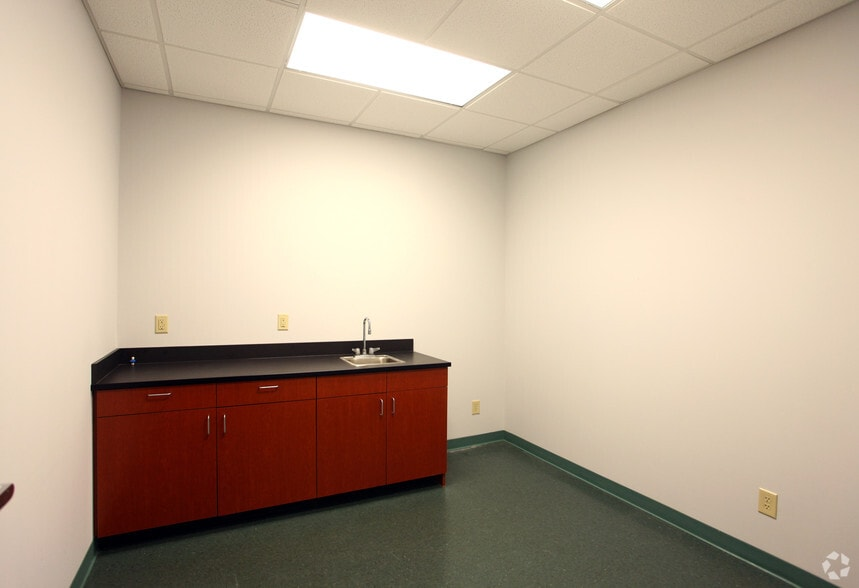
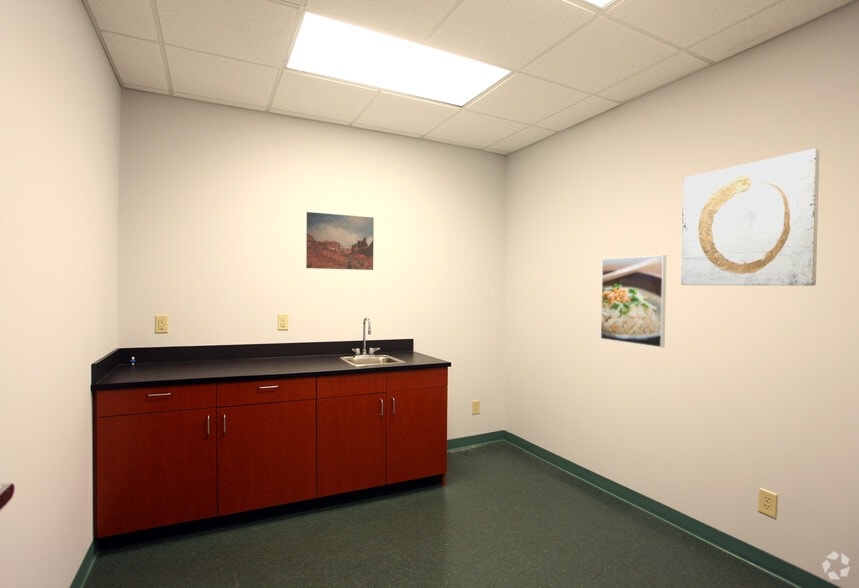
+ wall art [680,148,821,287]
+ wall art [305,211,375,271]
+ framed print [600,254,667,349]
